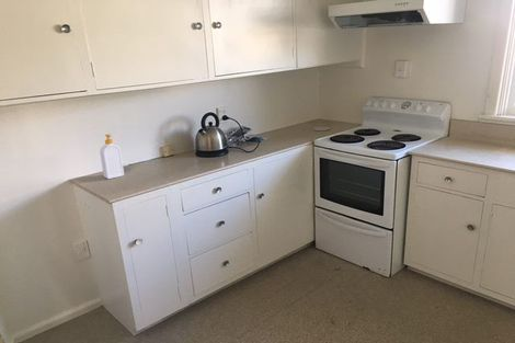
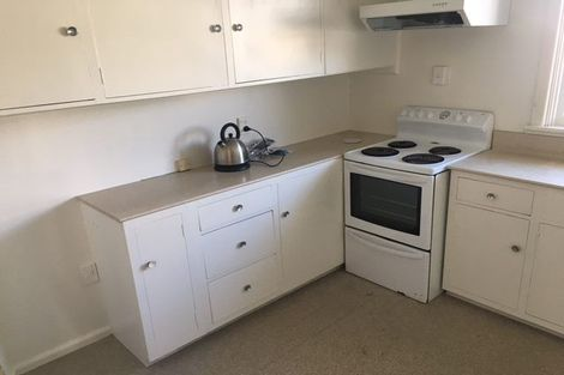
- soap bottle [99,134,125,180]
